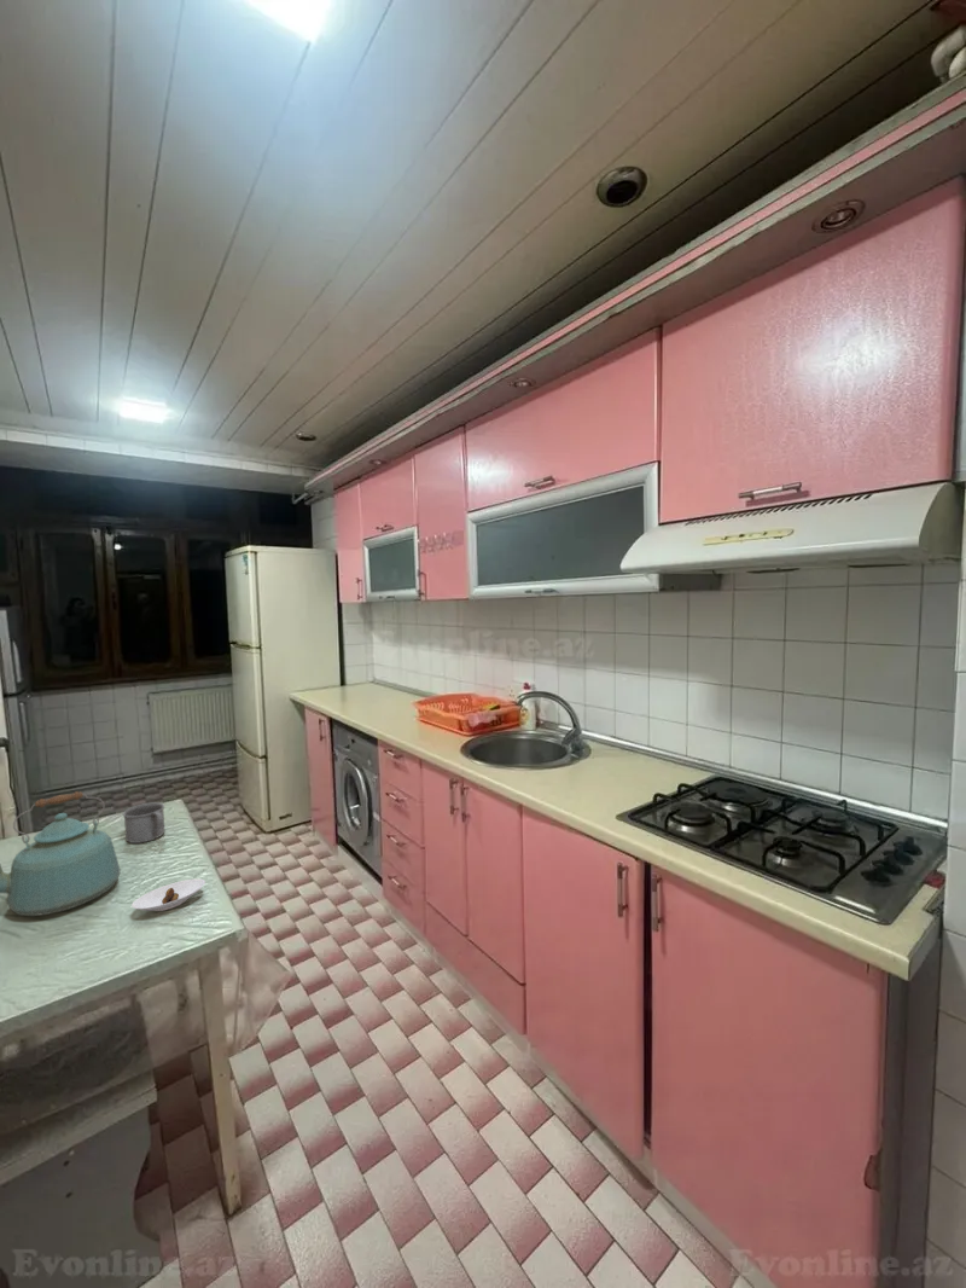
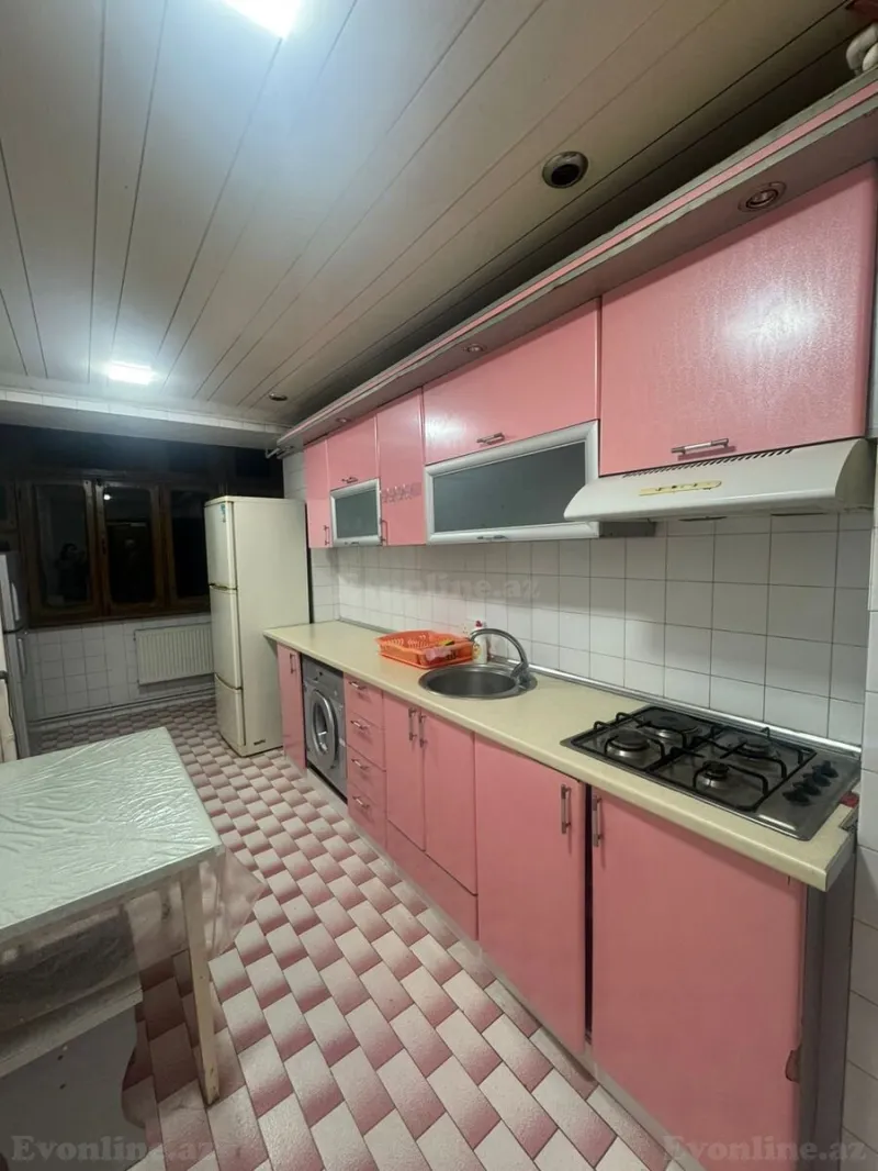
- saucer [130,877,206,912]
- mug [122,801,165,845]
- kettle [0,790,121,917]
